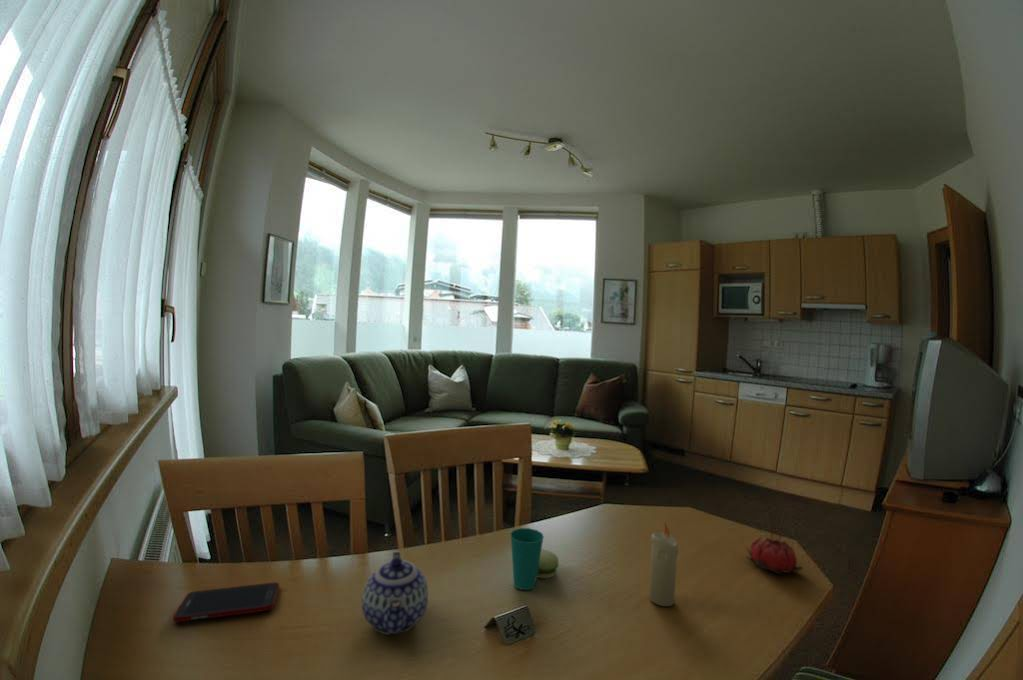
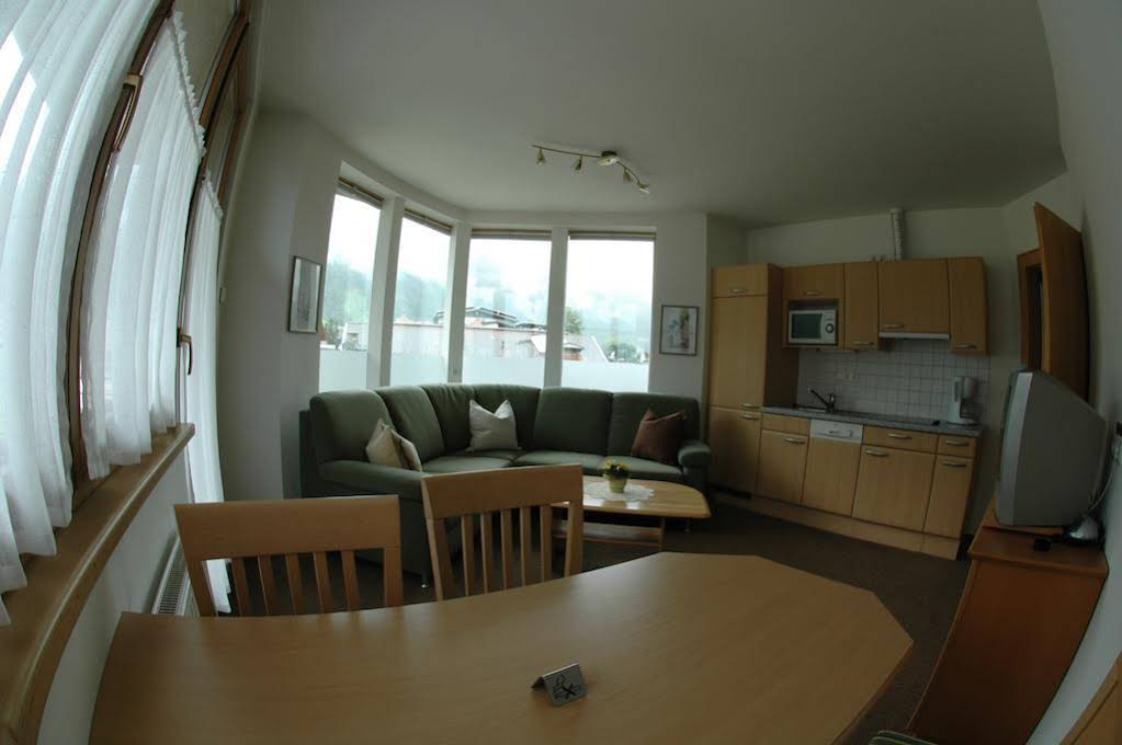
- teapot [361,551,429,635]
- flower [745,497,805,576]
- candle [648,521,679,607]
- cup [509,527,560,591]
- cell phone [172,582,280,623]
